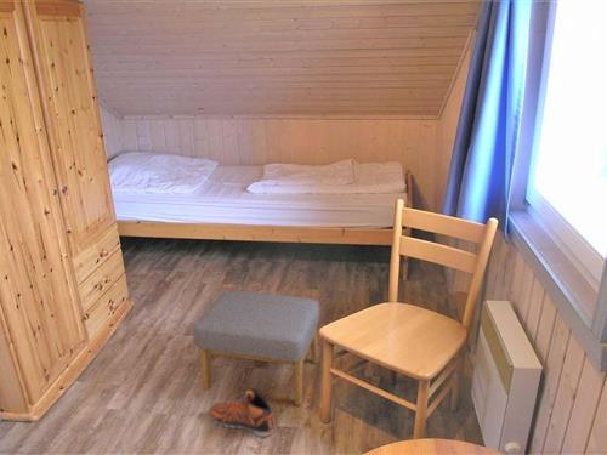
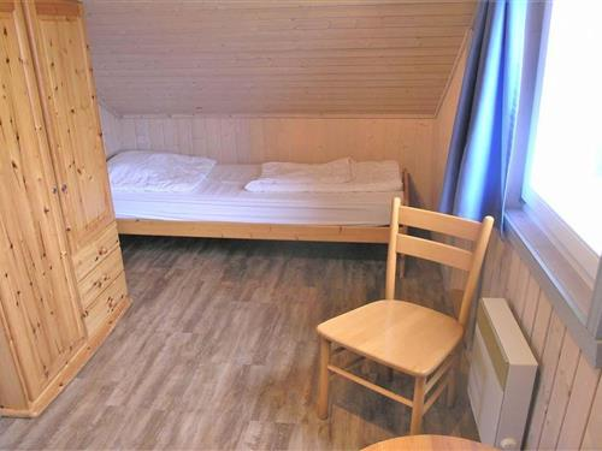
- sneaker [208,387,277,438]
- footstool [192,289,320,406]
